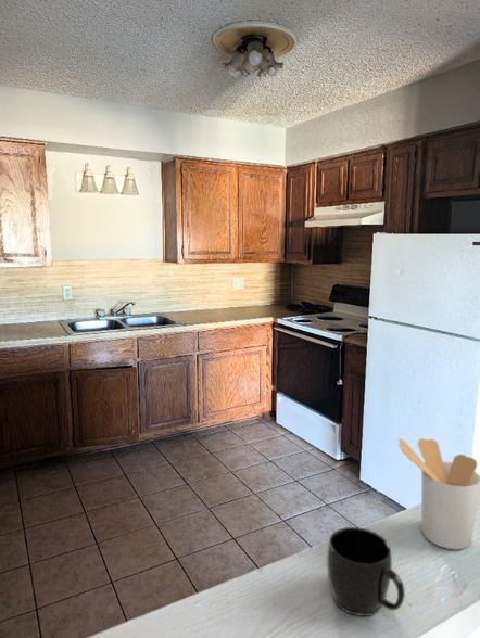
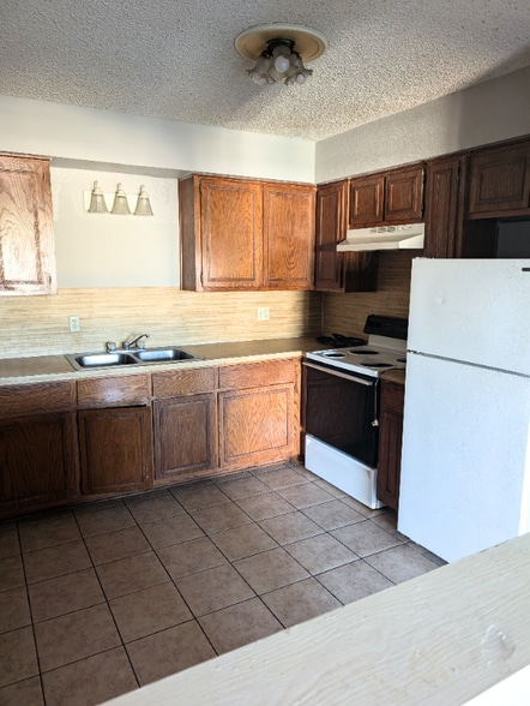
- mug [326,526,406,617]
- utensil holder [397,437,480,550]
